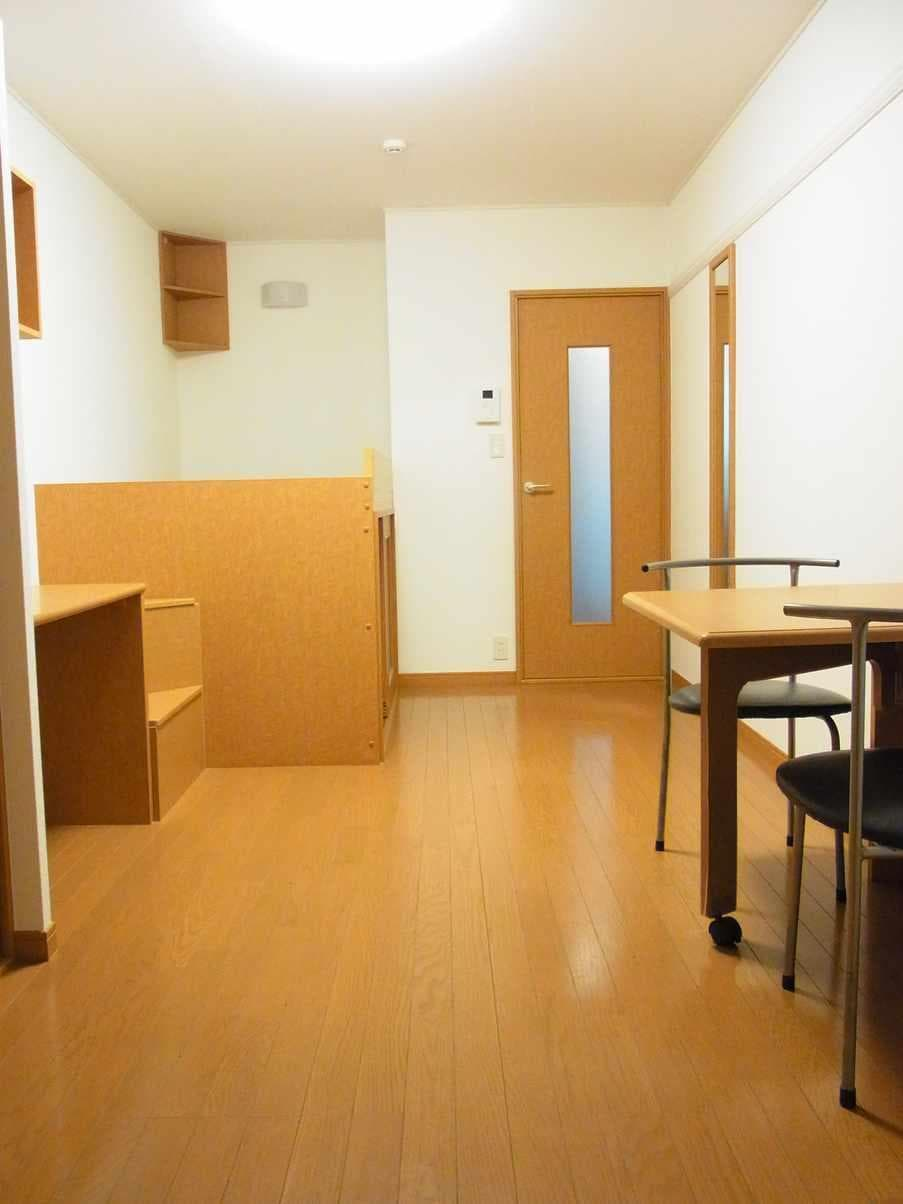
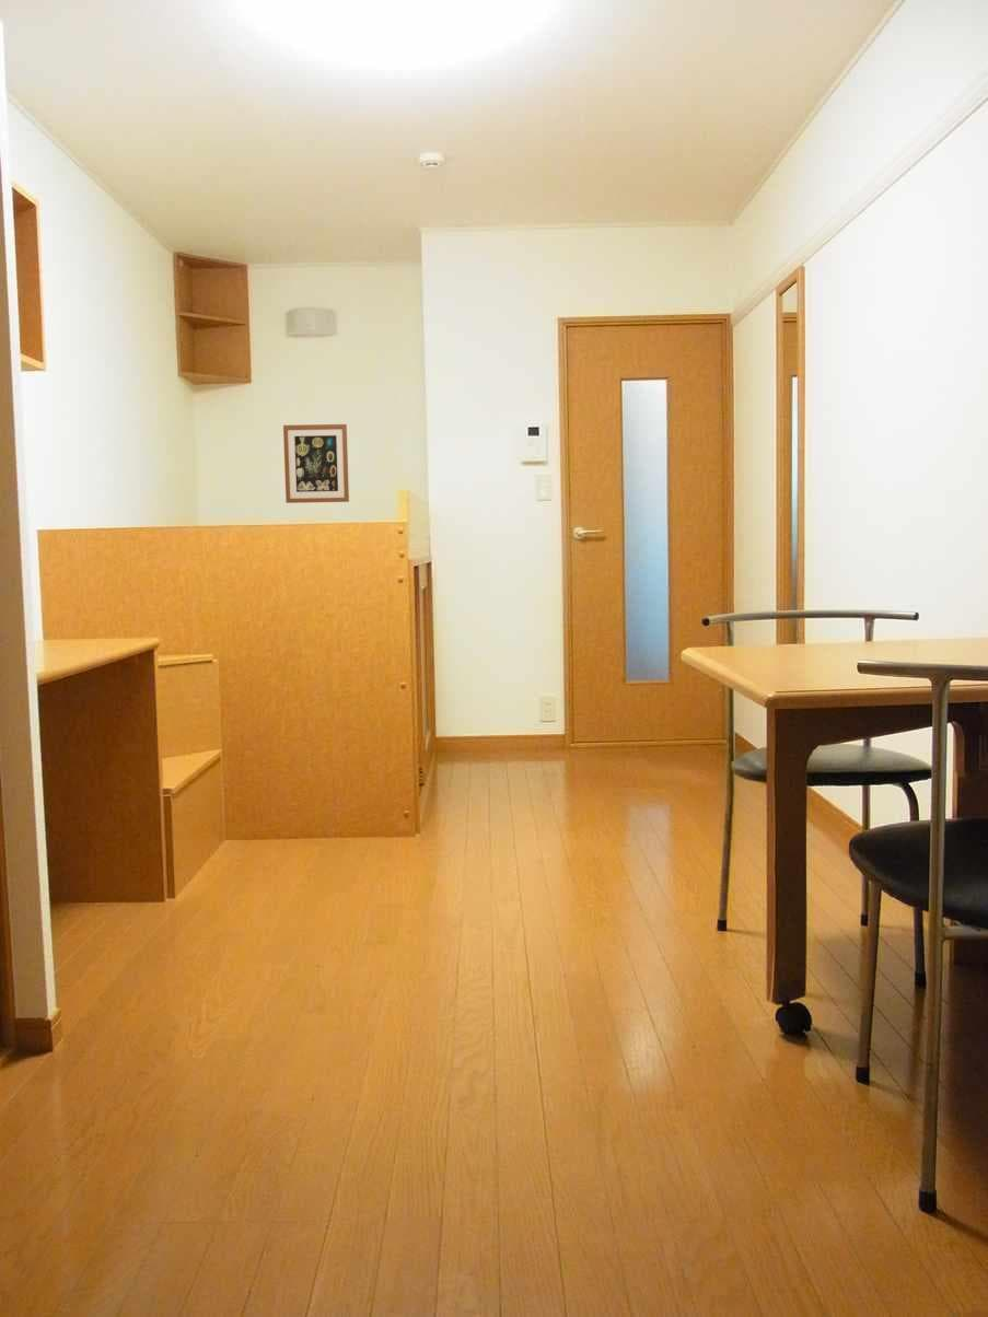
+ wall art [282,423,350,504]
